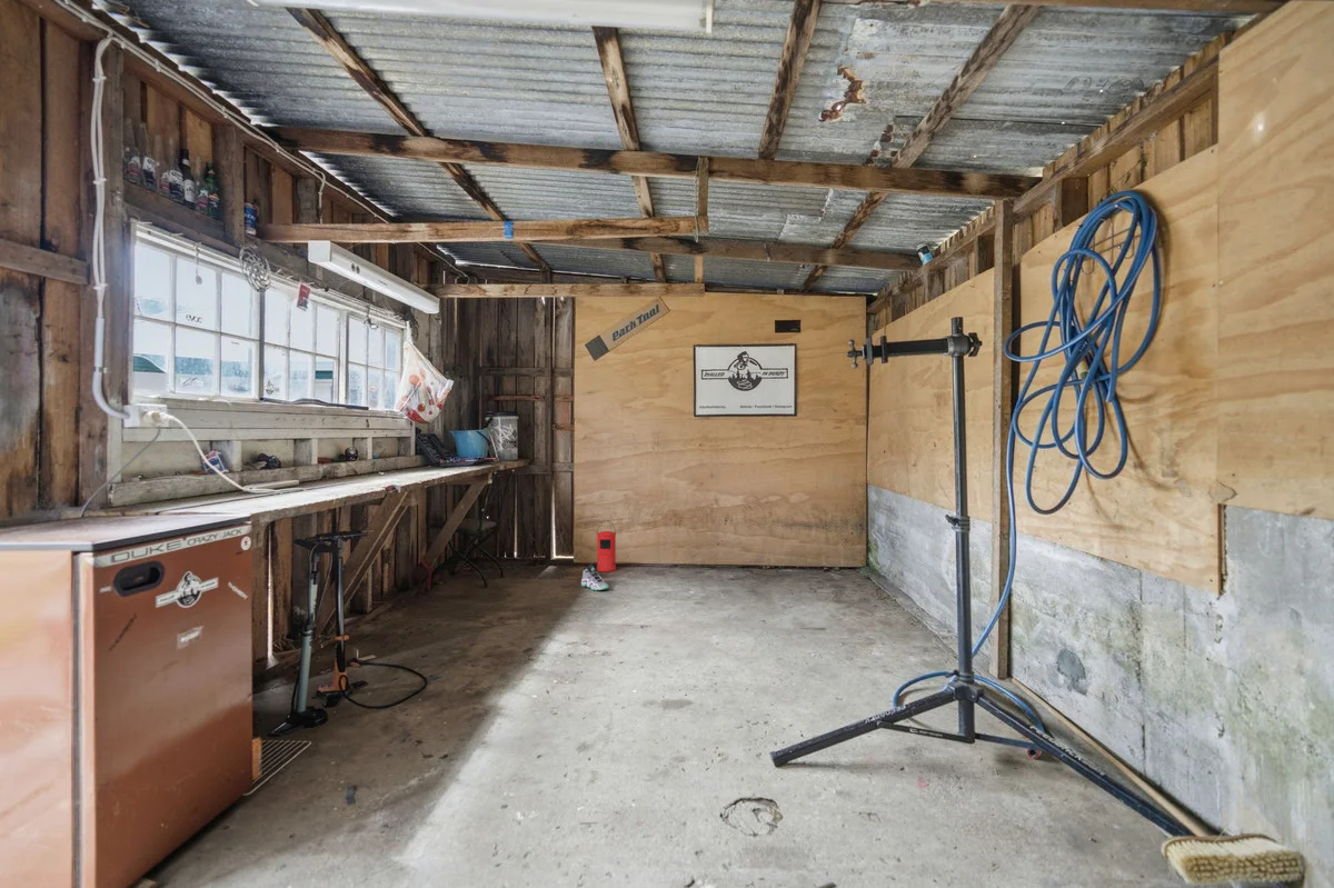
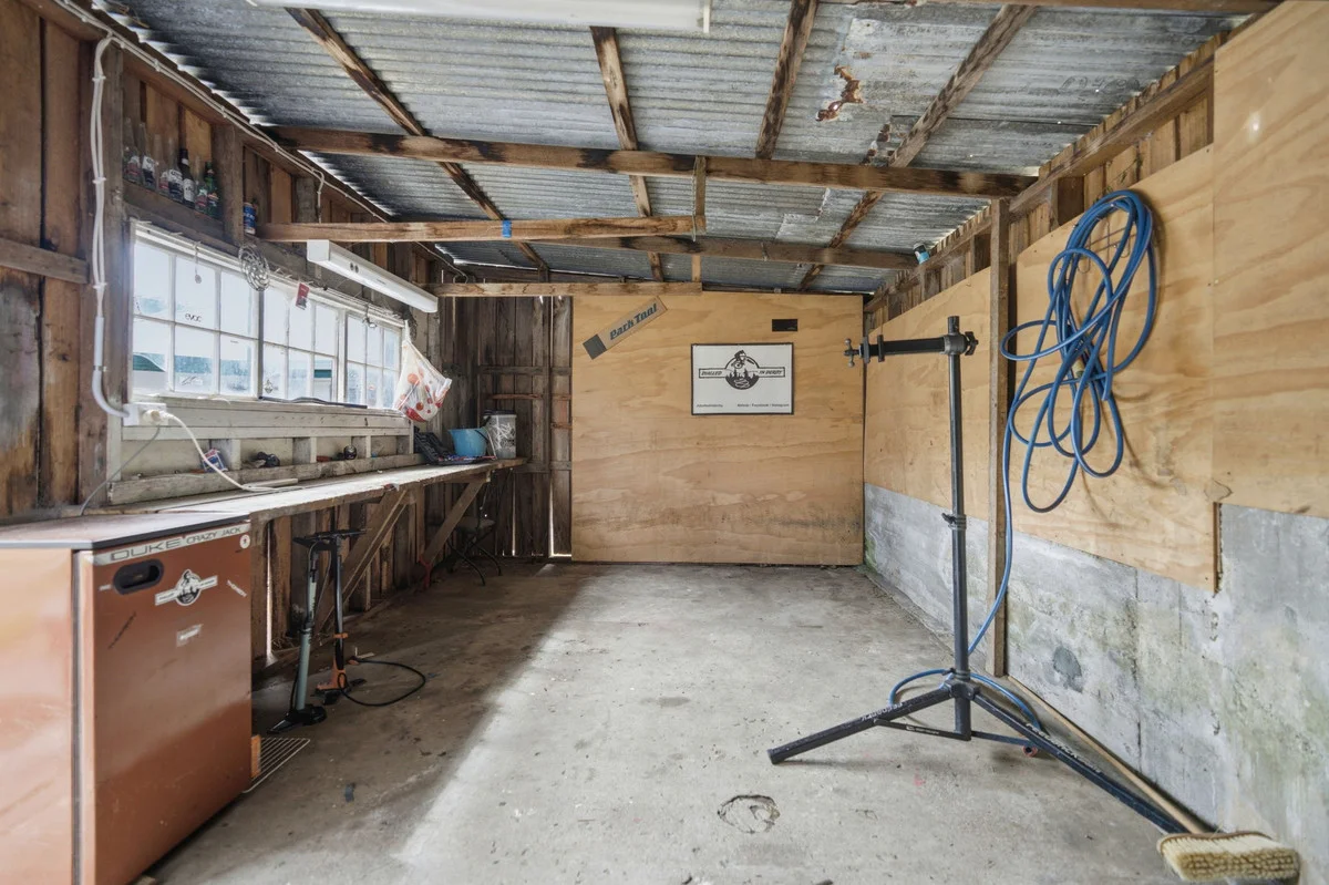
- sneaker [580,560,610,591]
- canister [596,519,617,572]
